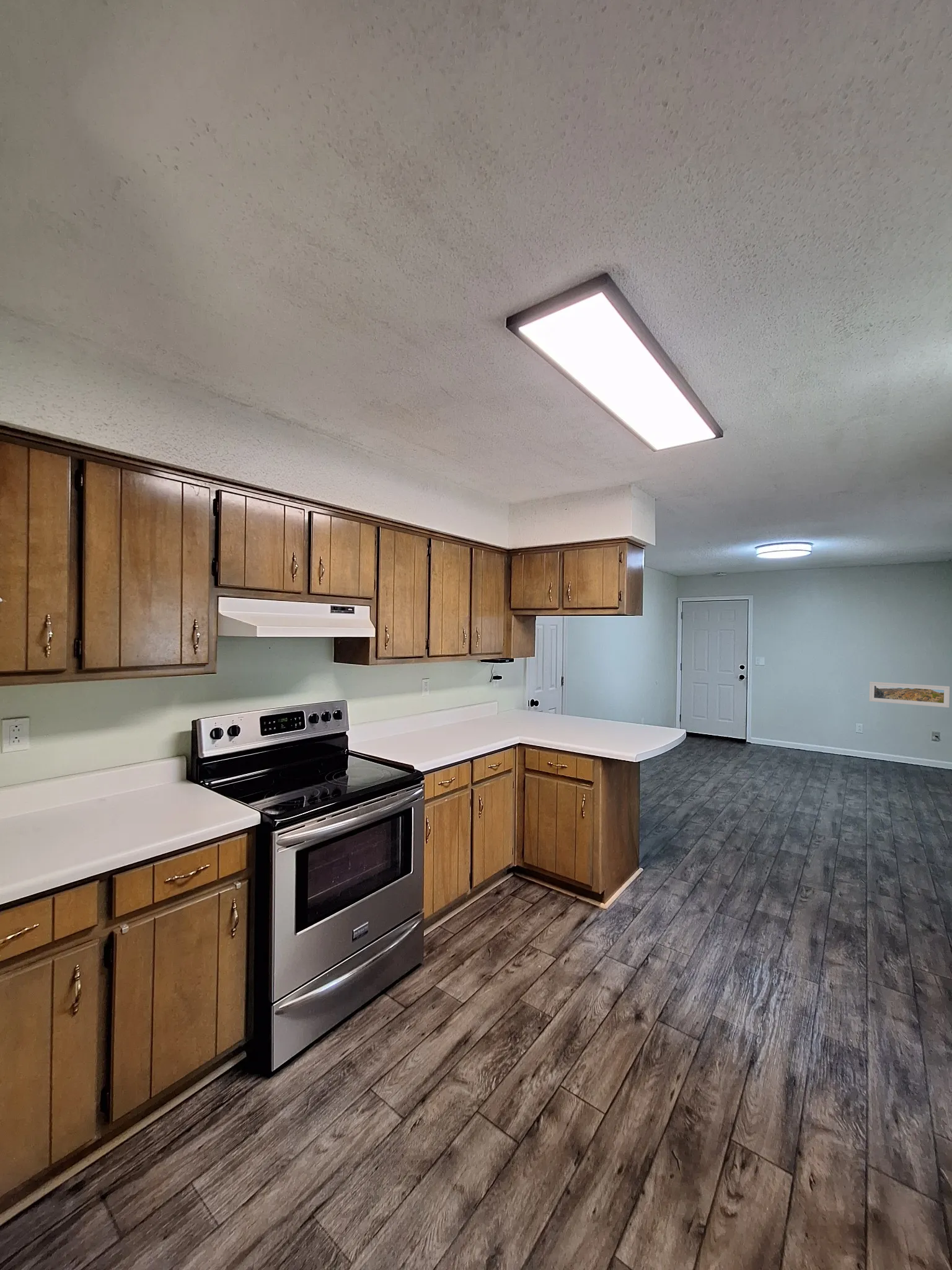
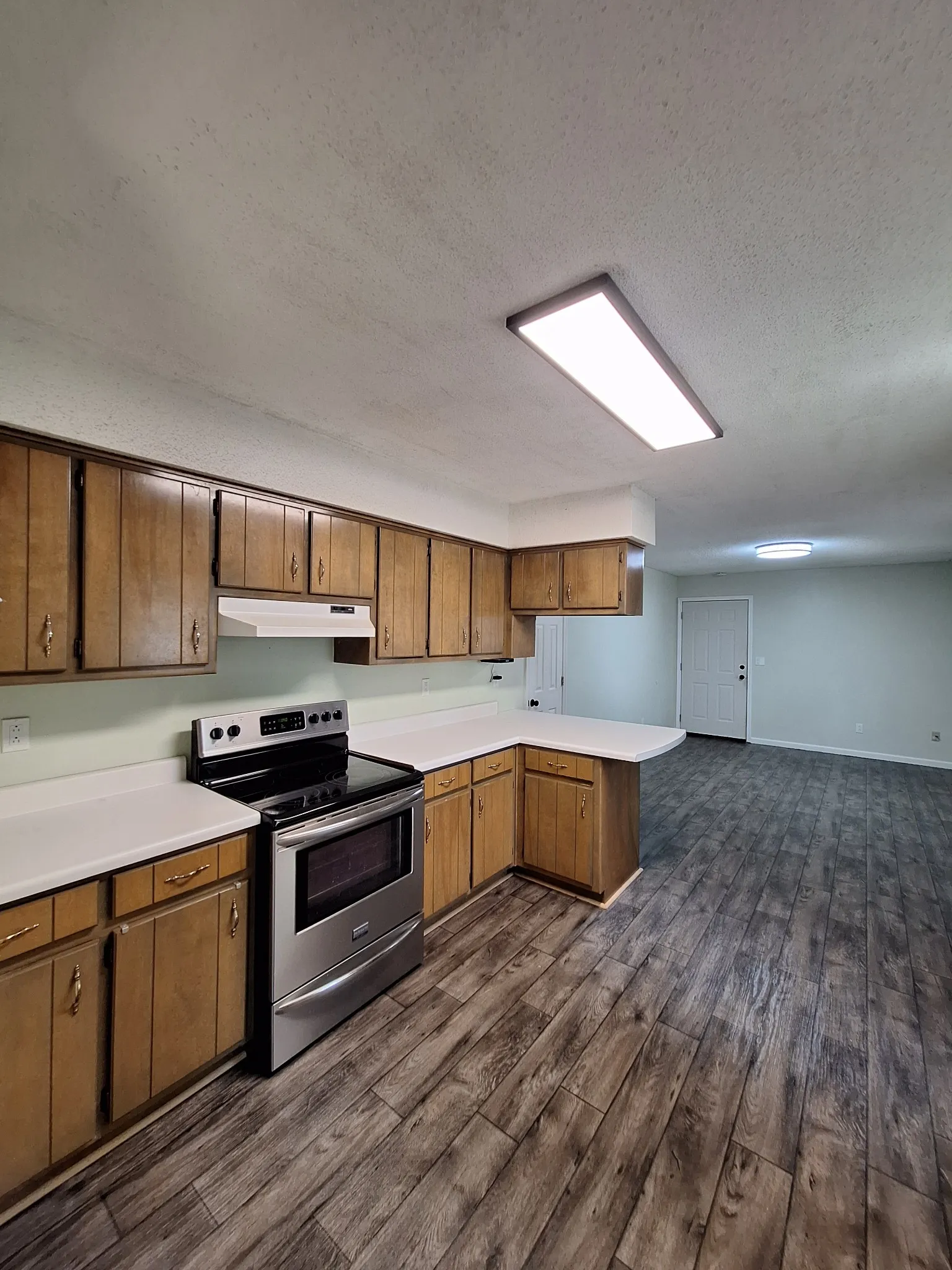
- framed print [868,681,950,708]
